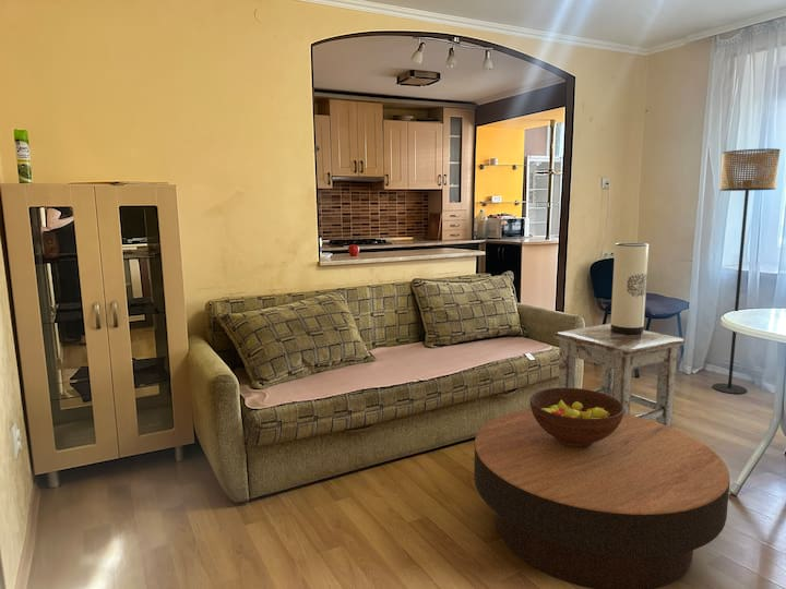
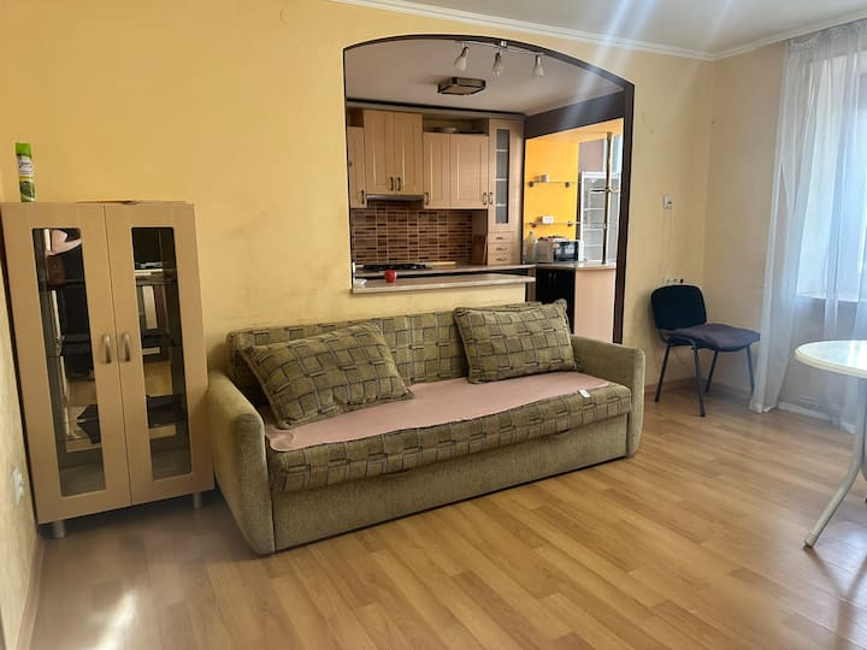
- coffee table [473,408,731,589]
- table lamp [610,242,650,335]
- fruit bowl [529,387,624,447]
- floor lamp [712,147,782,395]
- stool [552,322,686,428]
